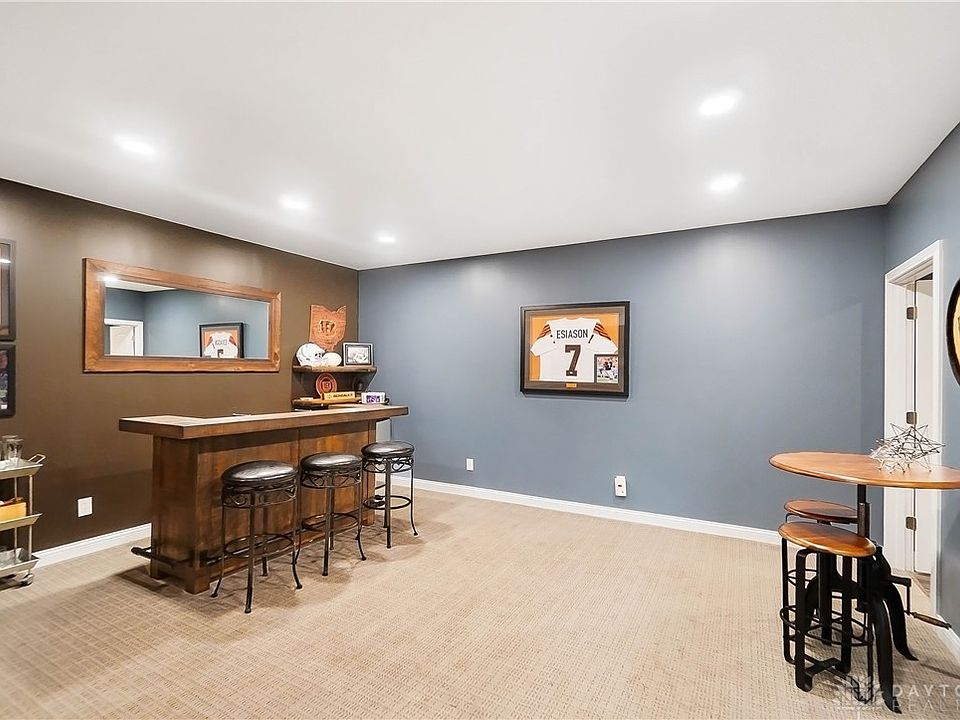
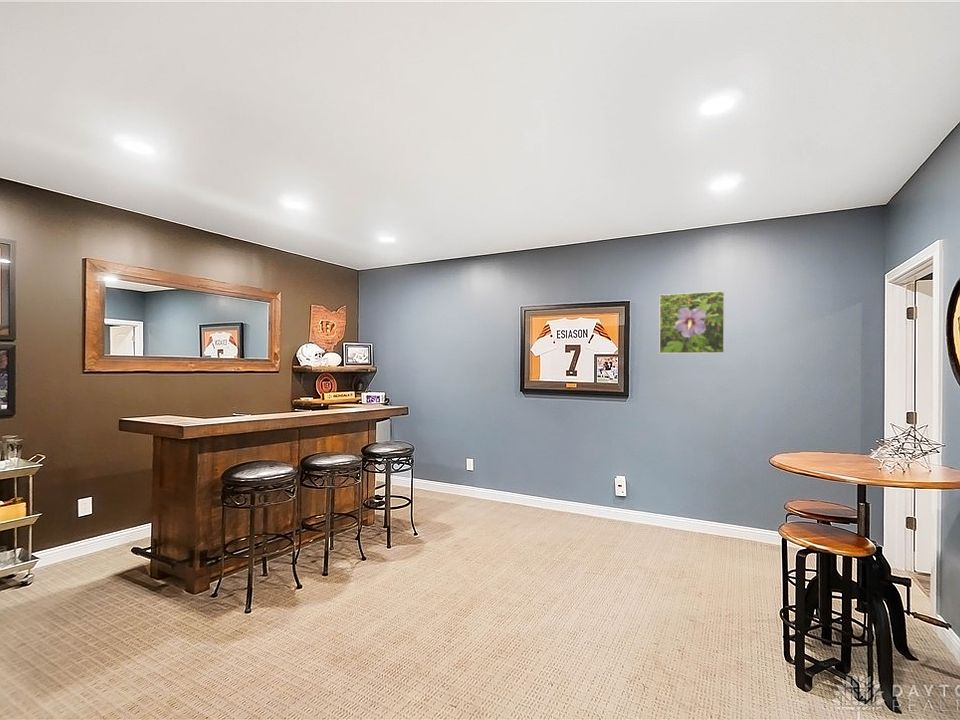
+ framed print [659,290,726,354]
